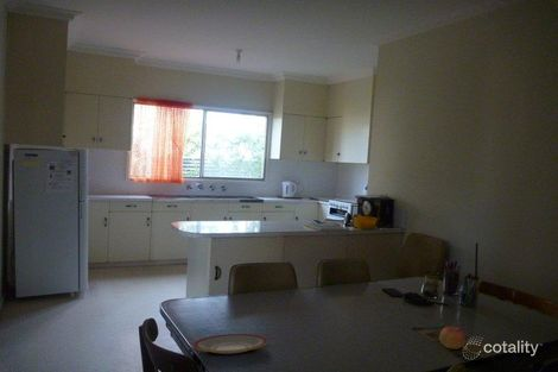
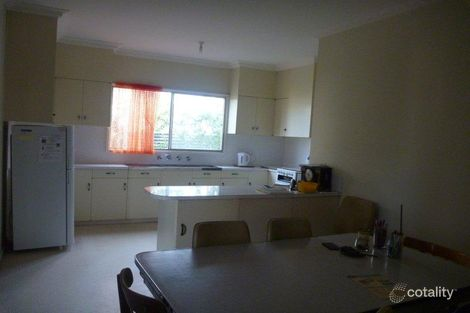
- apple [438,326,467,351]
- plate [191,333,270,355]
